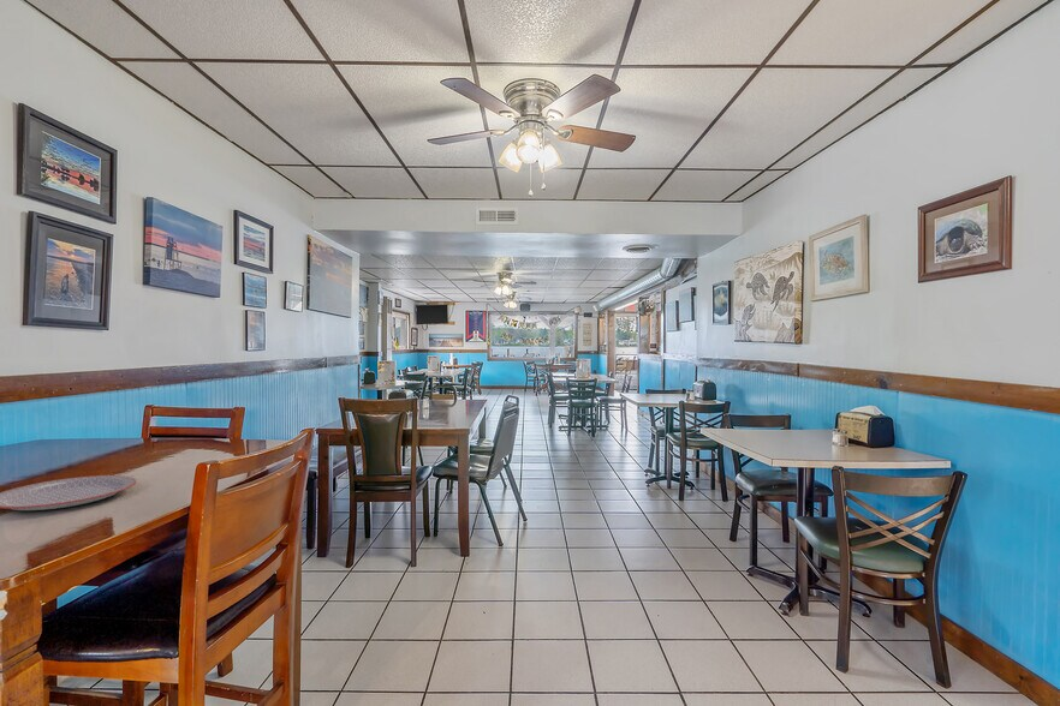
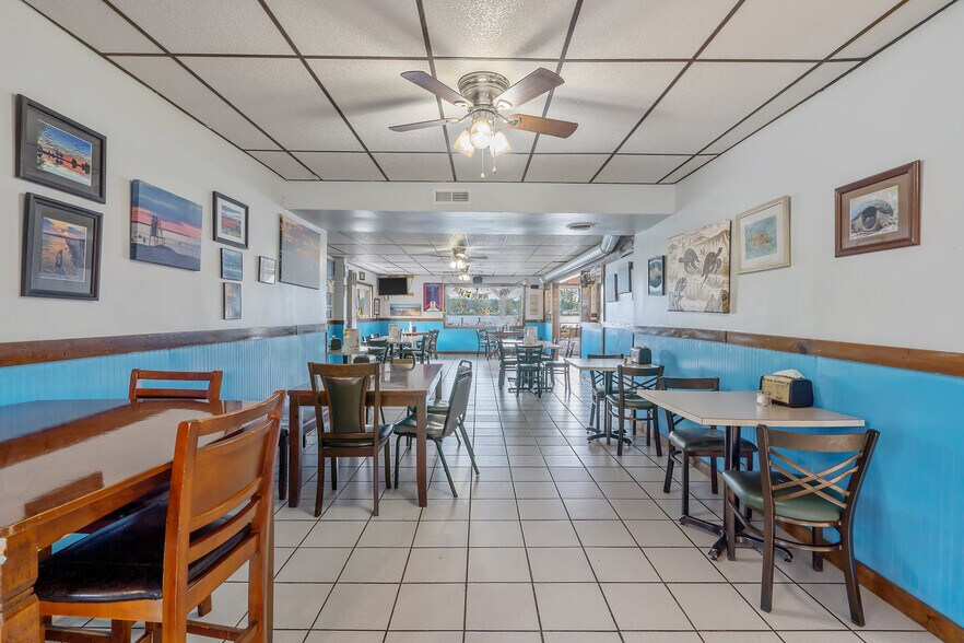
- plate [0,474,137,511]
